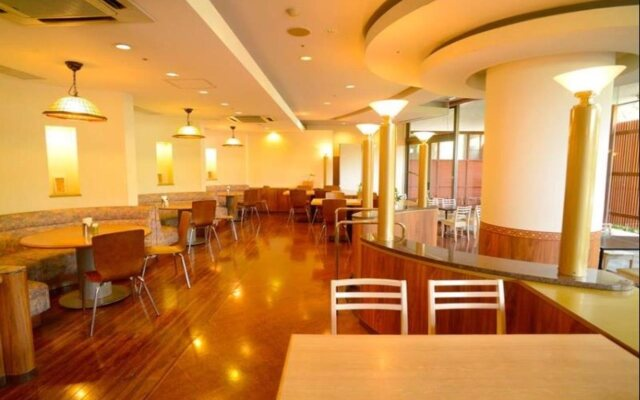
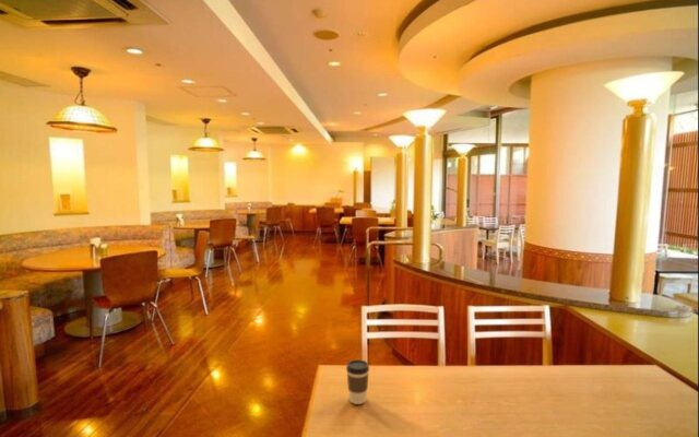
+ coffee cup [345,358,370,405]
